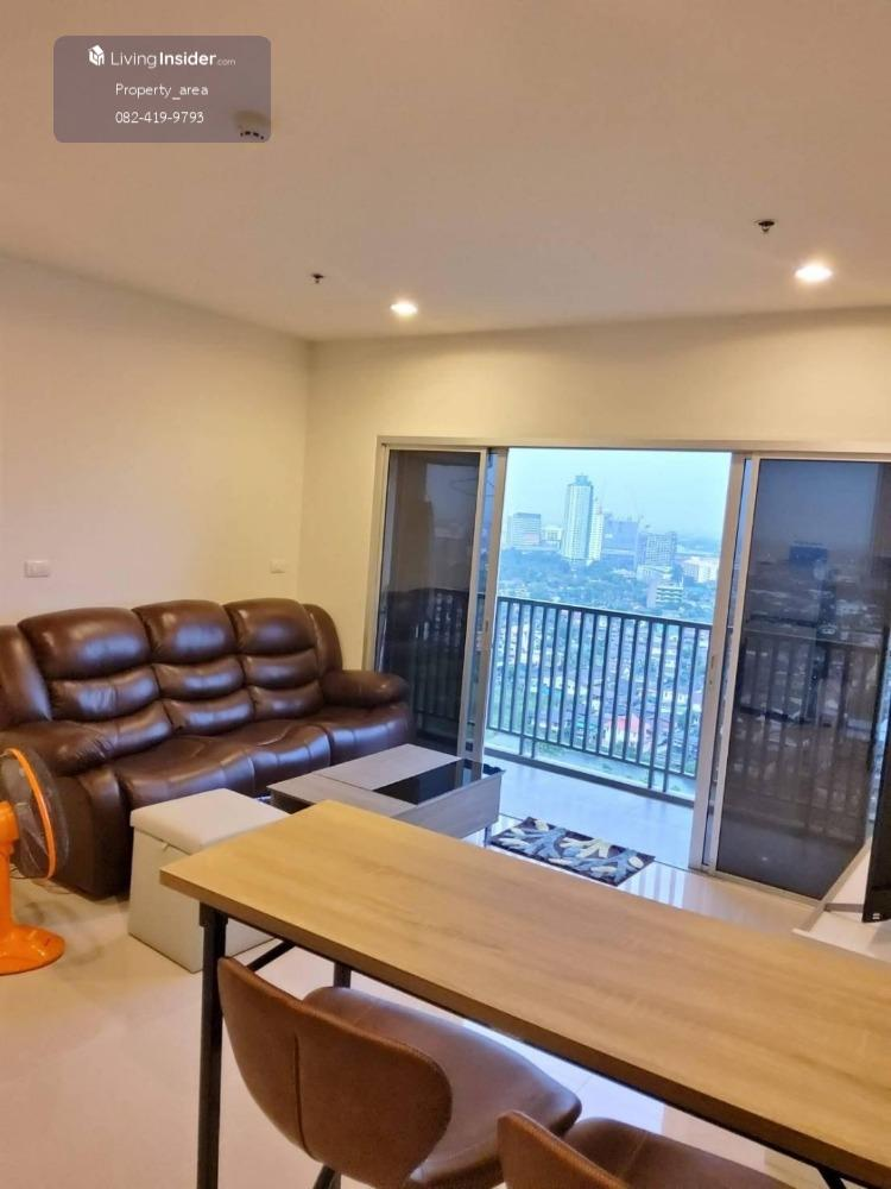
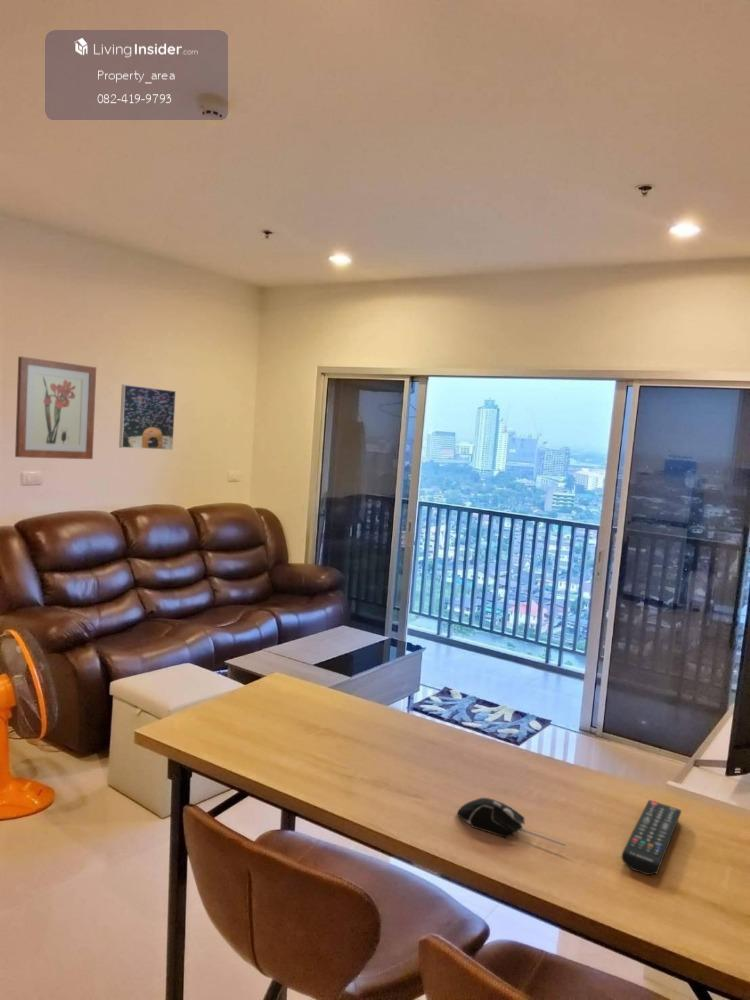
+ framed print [118,384,177,451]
+ wall art [14,356,97,460]
+ remote control [621,799,682,876]
+ computer mouse [456,797,567,847]
